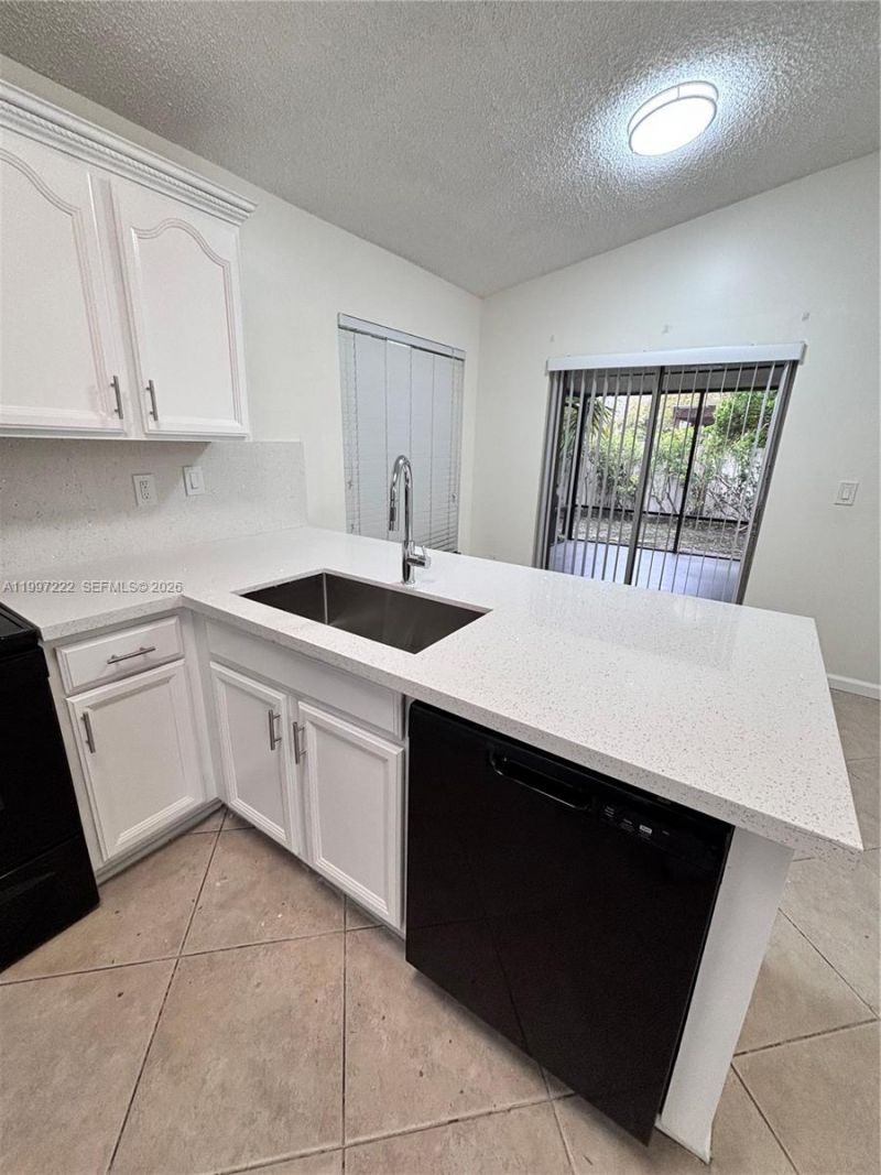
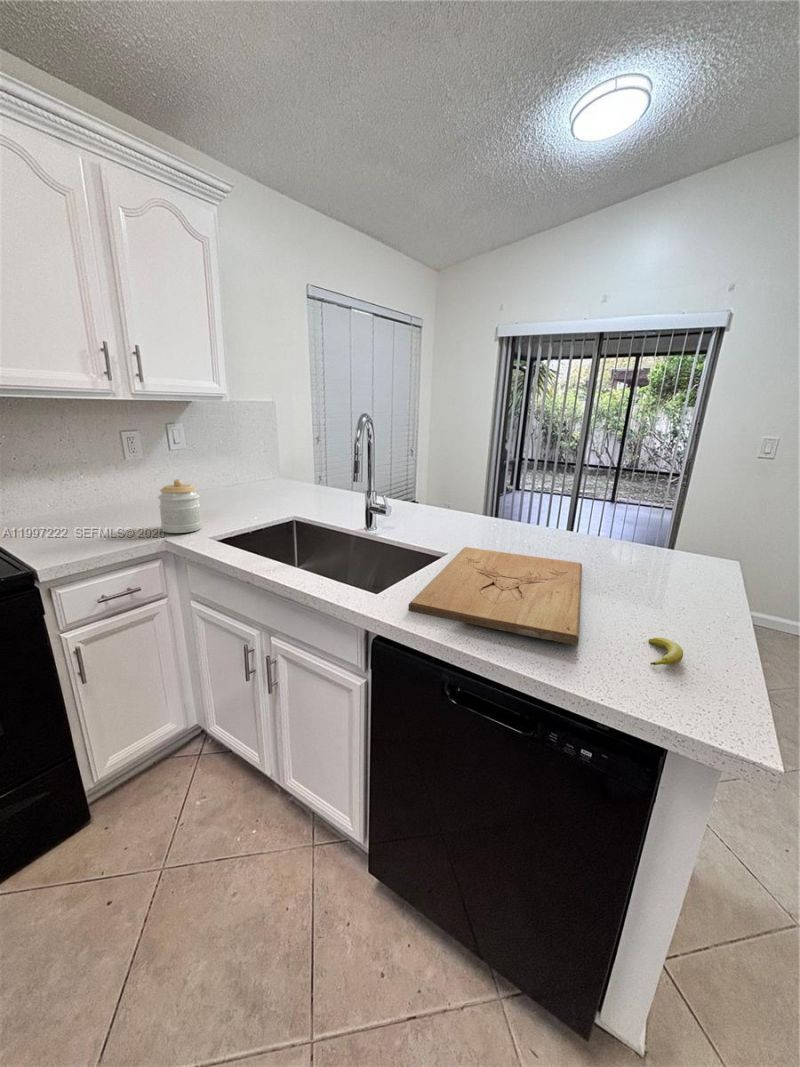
+ cutting board [407,546,583,647]
+ jar [157,478,203,534]
+ banana [648,637,684,666]
